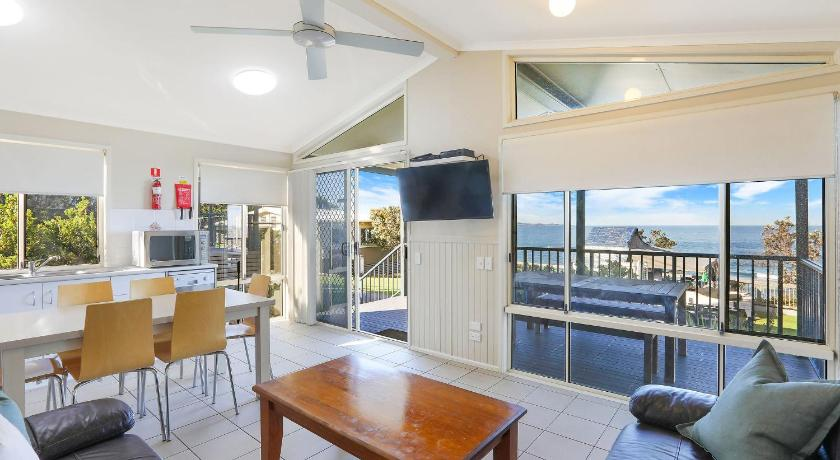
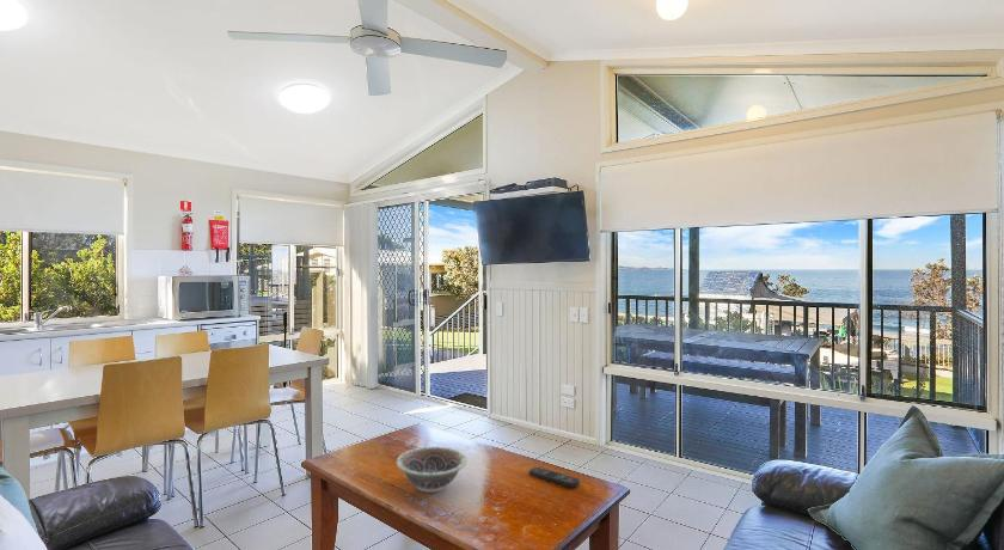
+ decorative bowl [396,445,469,494]
+ remote control [528,466,581,489]
